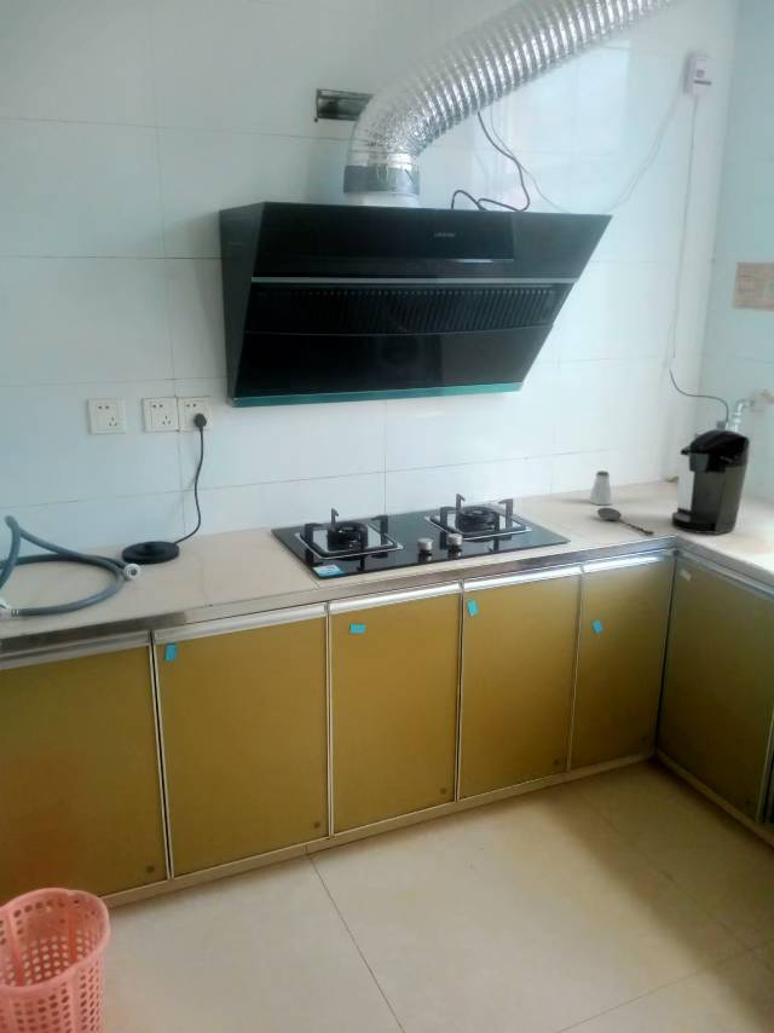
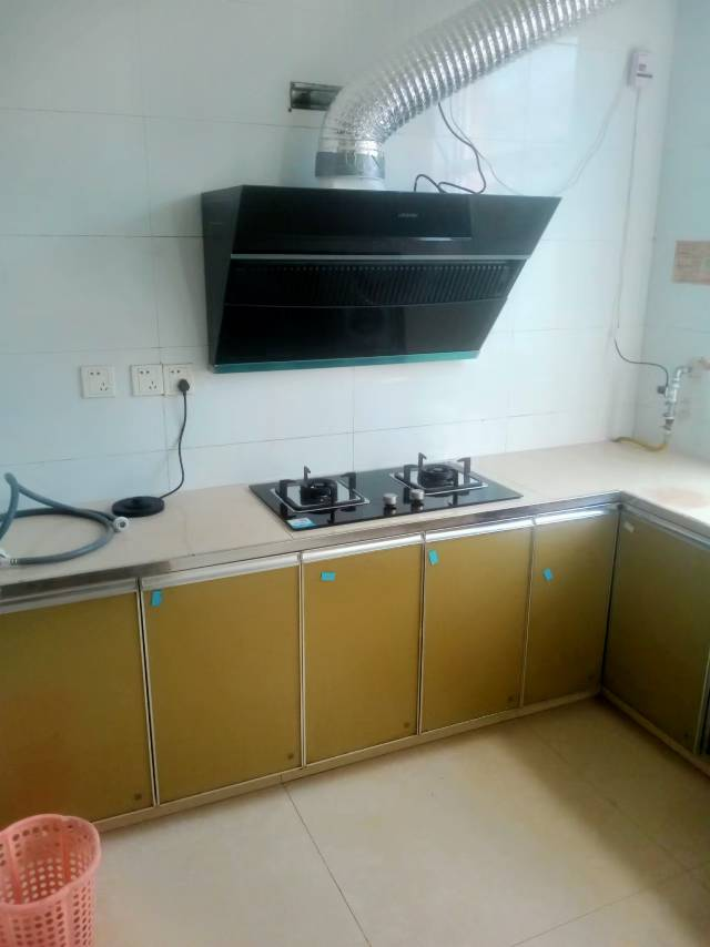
- spoon [596,506,655,536]
- saltshaker [588,469,613,506]
- coffee maker [670,427,751,535]
